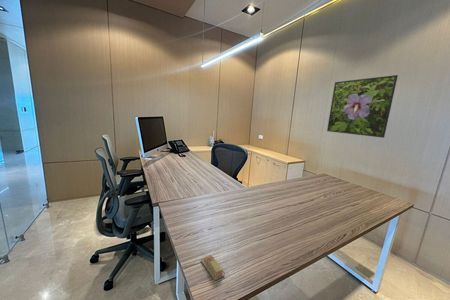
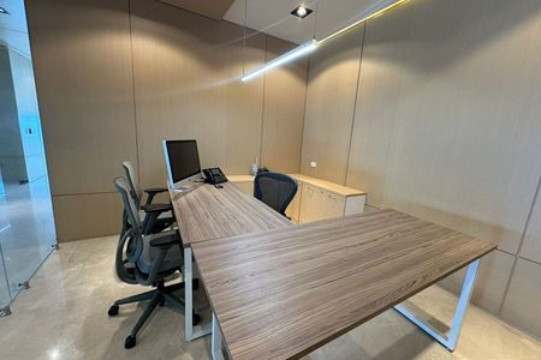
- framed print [326,74,399,139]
- sticky notes [200,254,226,281]
